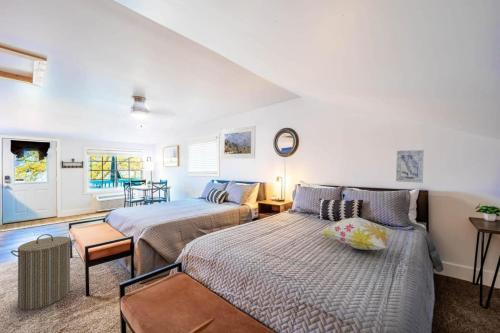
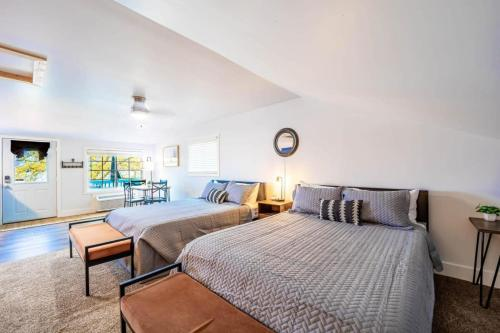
- laundry hamper [10,233,77,311]
- decorative pillow [318,217,396,251]
- wall art [395,149,425,184]
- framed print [220,125,257,159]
